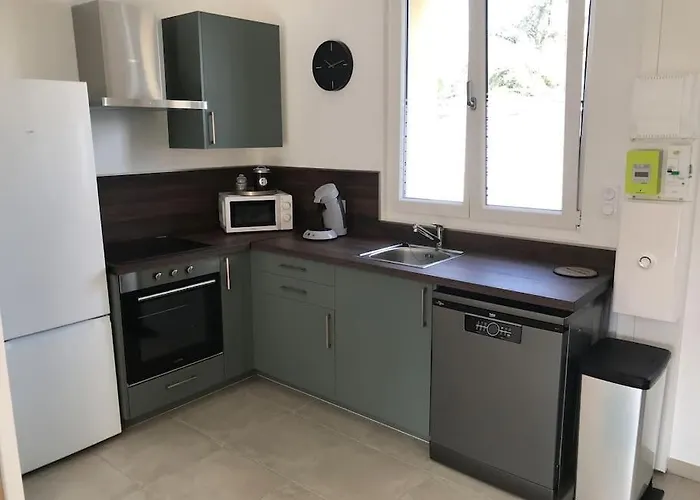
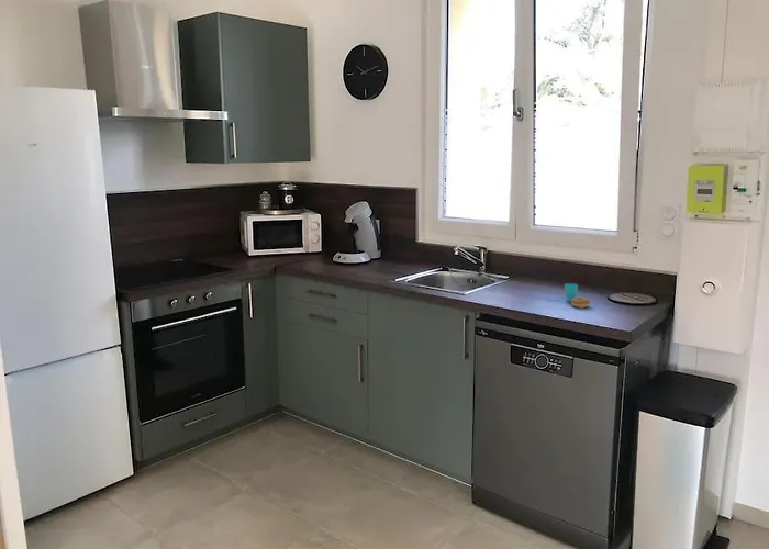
+ cup [564,282,591,309]
